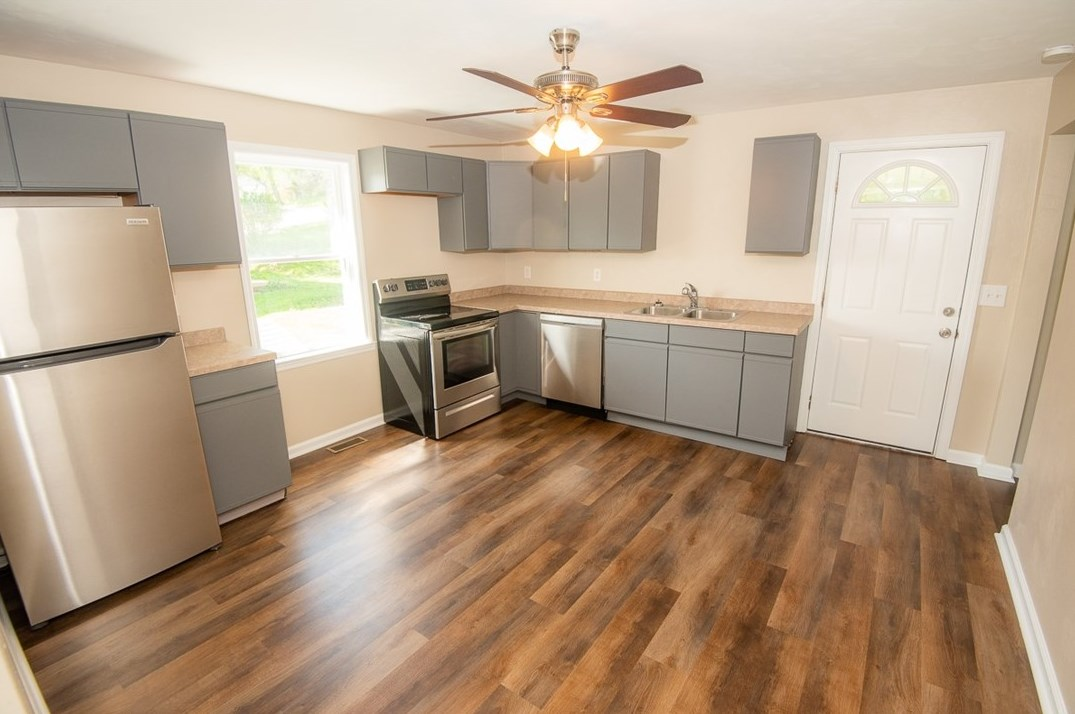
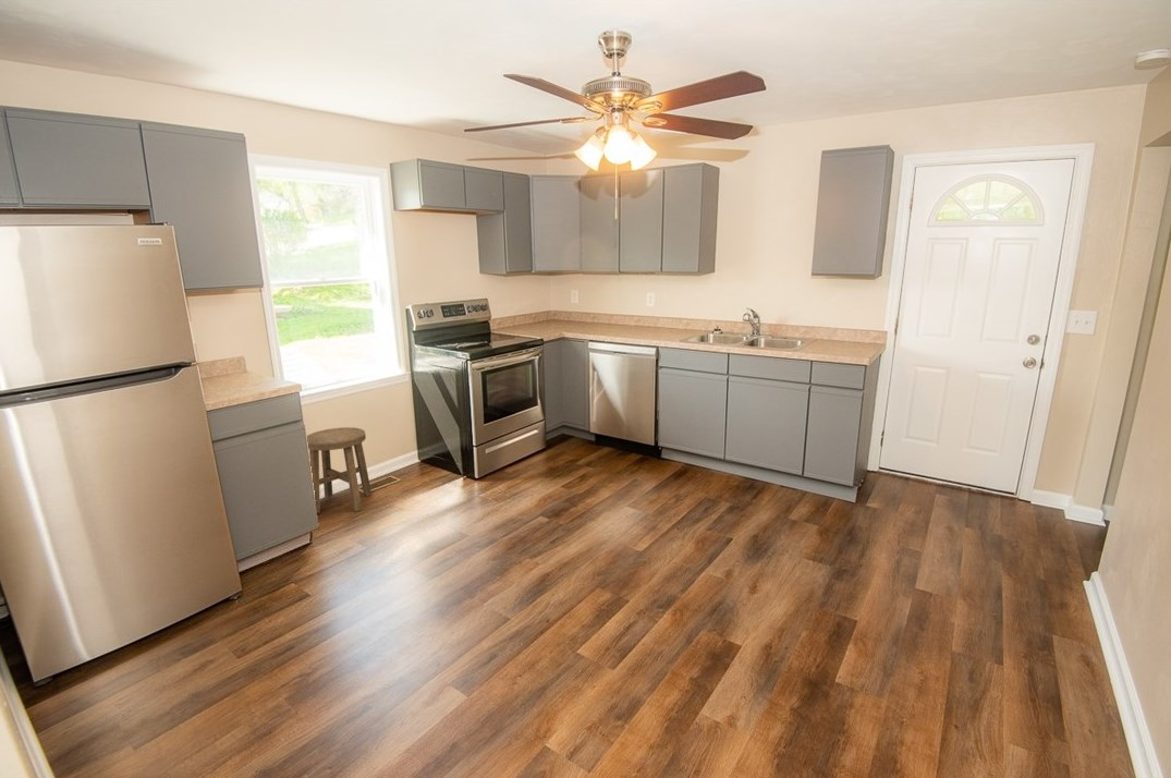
+ stool [306,426,373,514]
